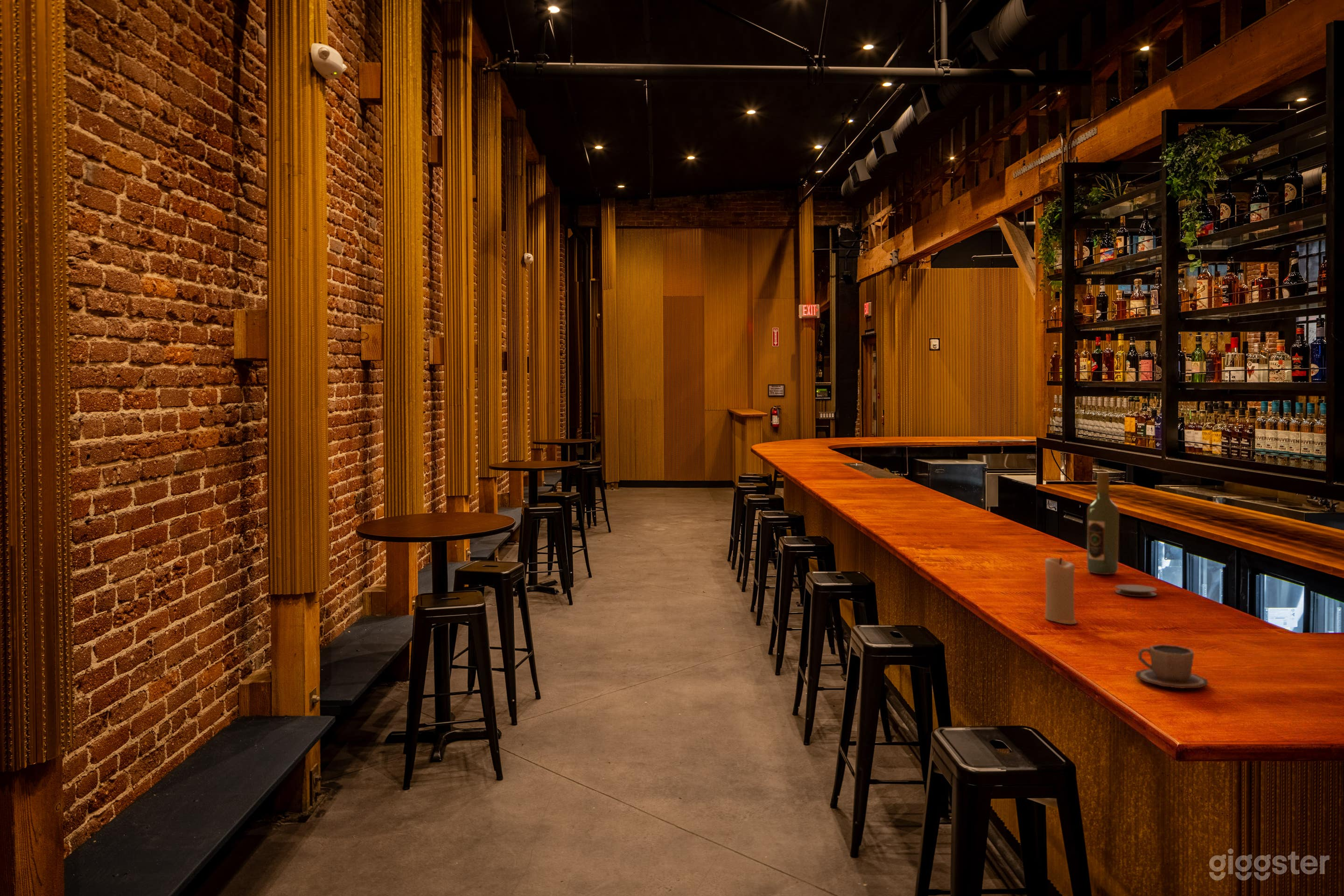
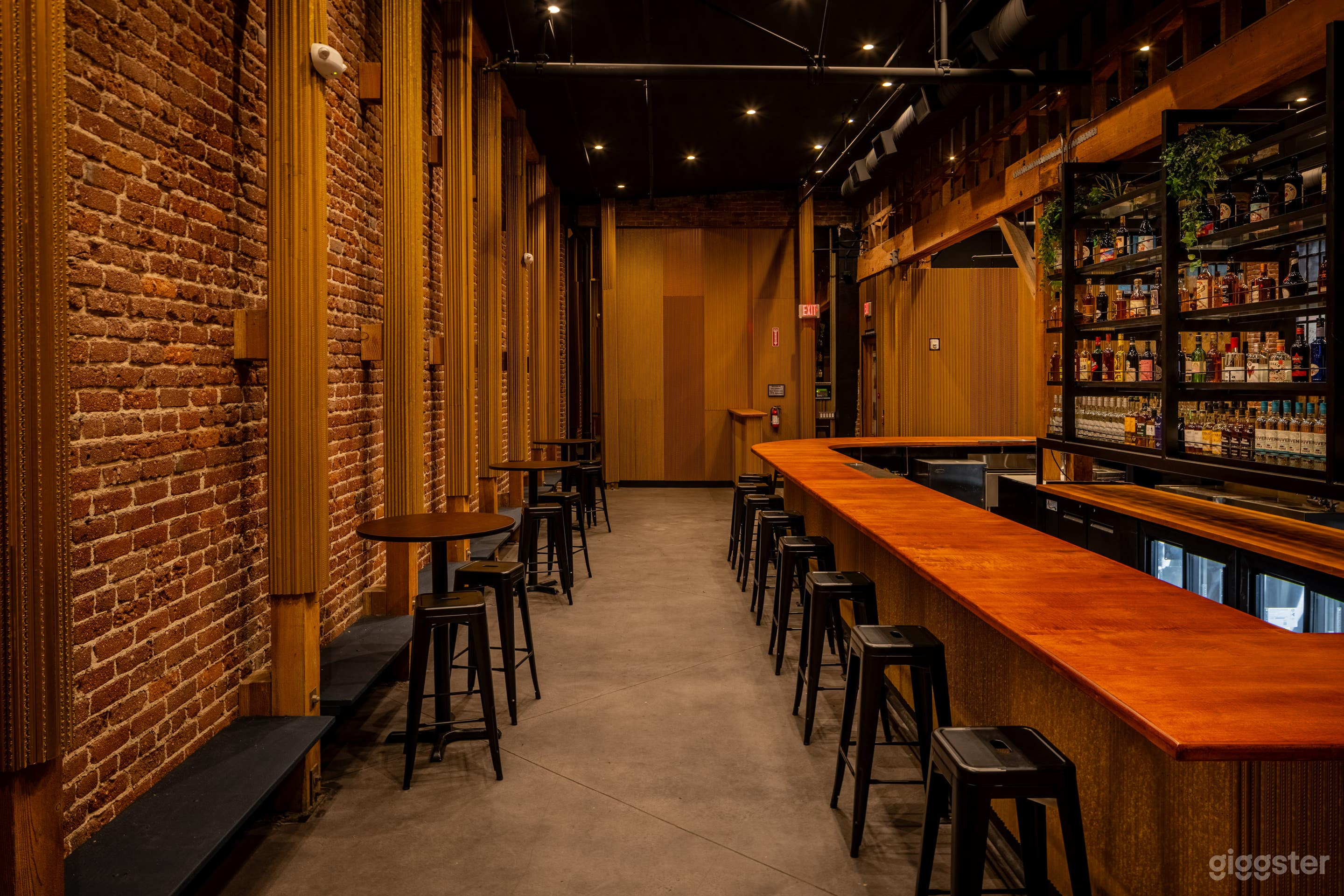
- cup [1135,644,1209,689]
- wine bottle [1086,472,1120,575]
- candle [1044,557,1078,625]
- coaster [1114,584,1157,597]
